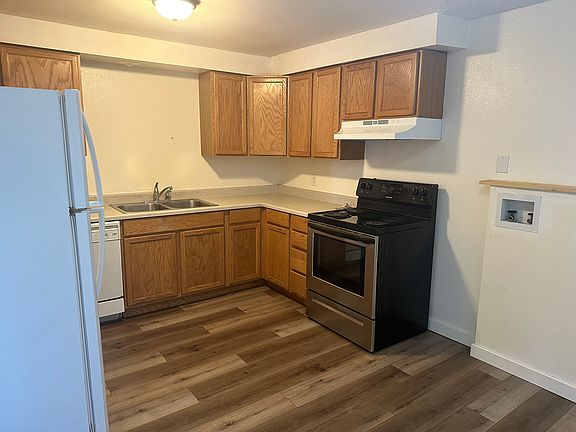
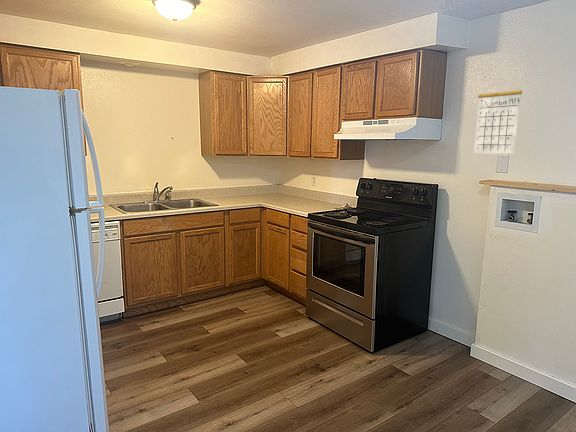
+ calendar [473,77,523,155]
